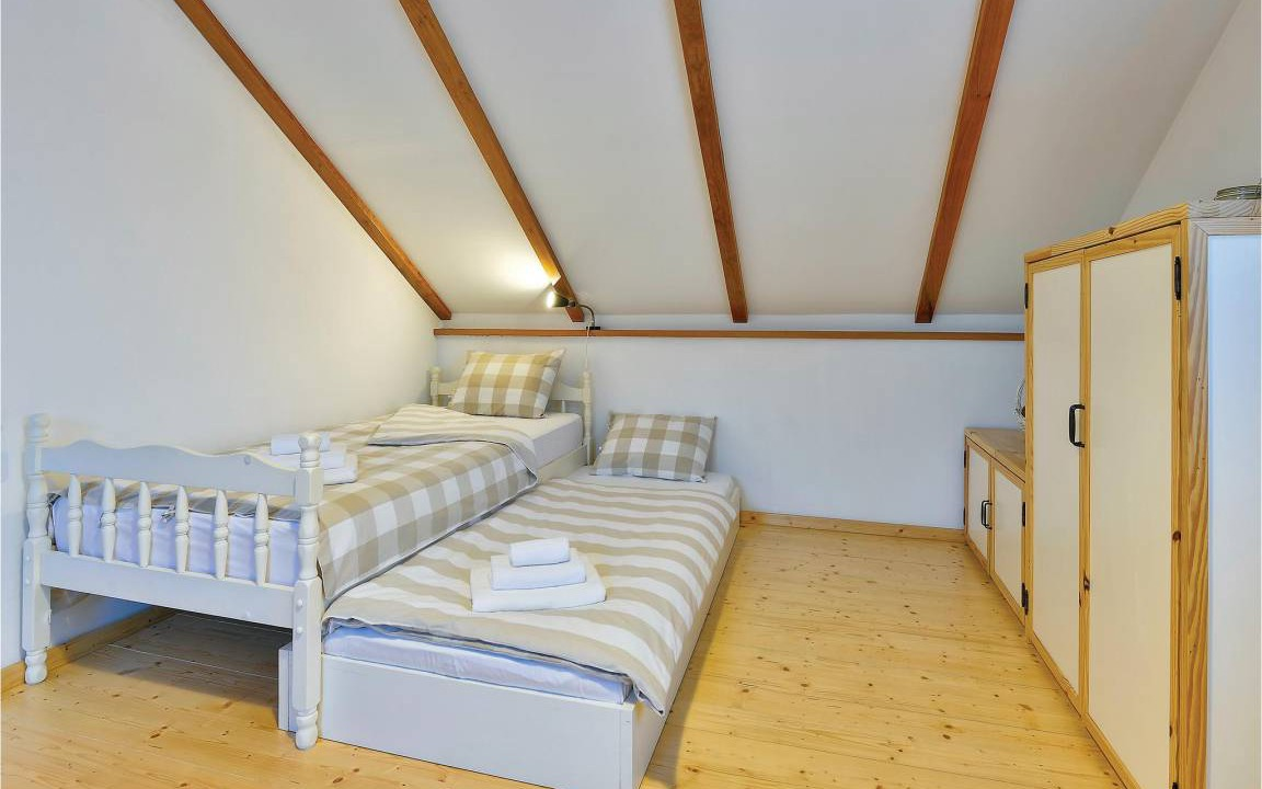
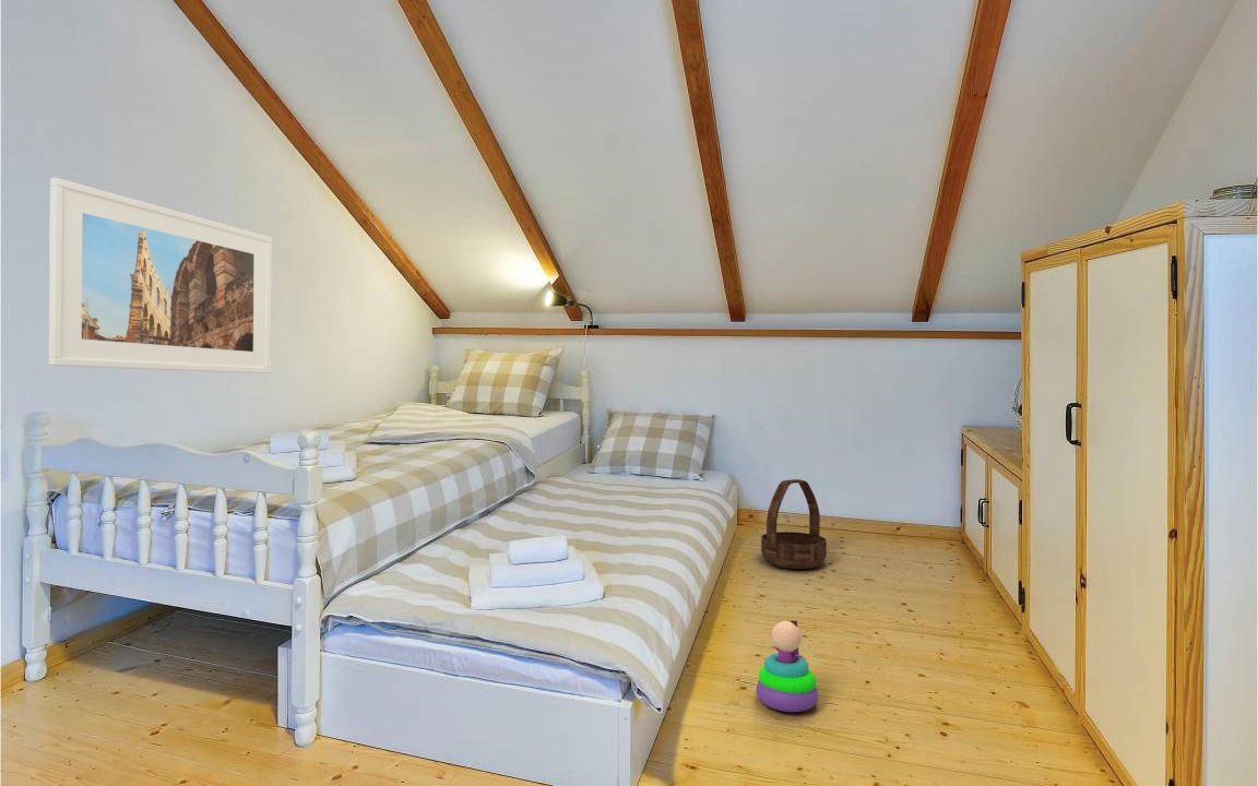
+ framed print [48,177,272,374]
+ stacking toy [755,620,819,713]
+ basket [760,478,828,570]
